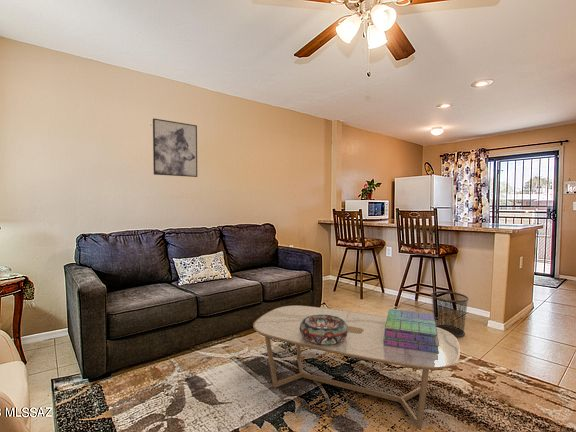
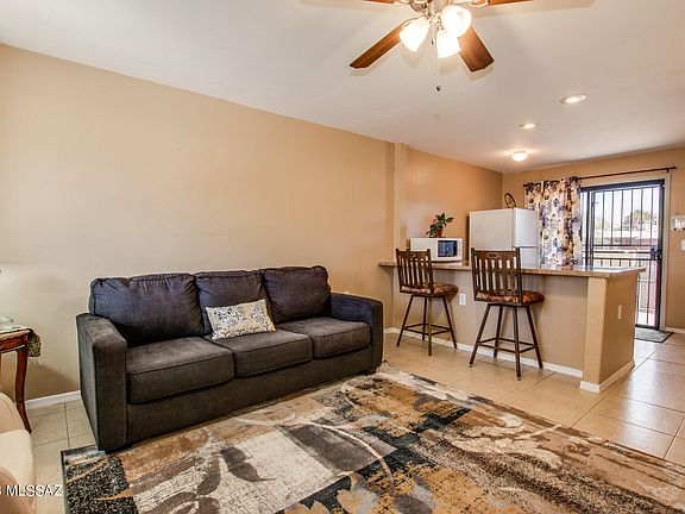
- coffee table [252,304,461,430]
- waste bin [430,290,470,338]
- decorative bowl [299,315,349,345]
- wall art [152,117,198,178]
- stack of books [383,308,440,353]
